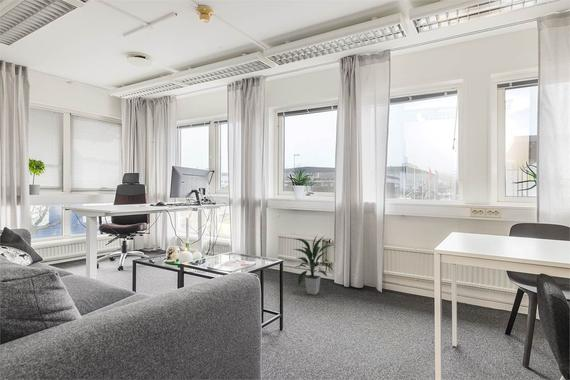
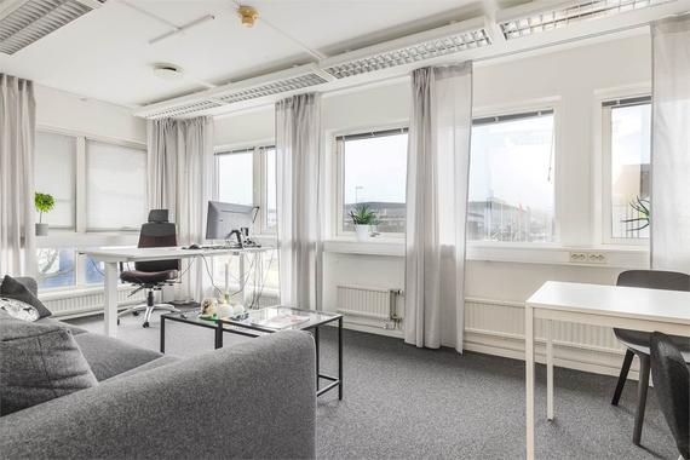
- indoor plant [293,233,335,296]
